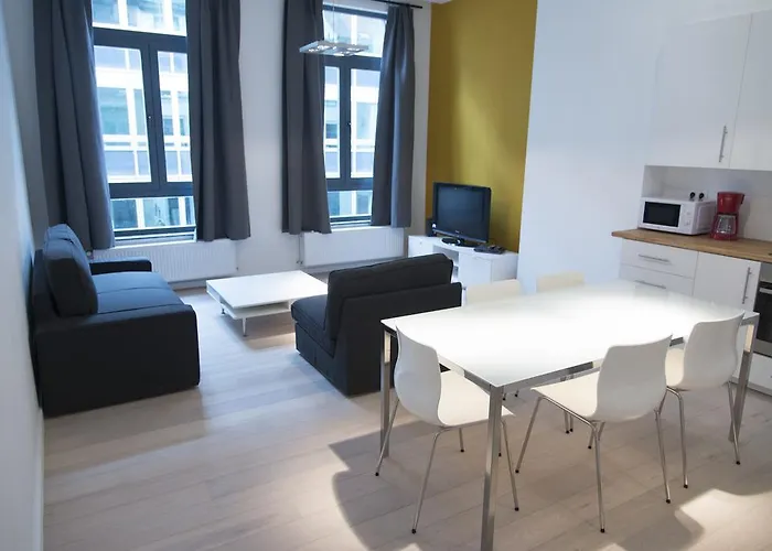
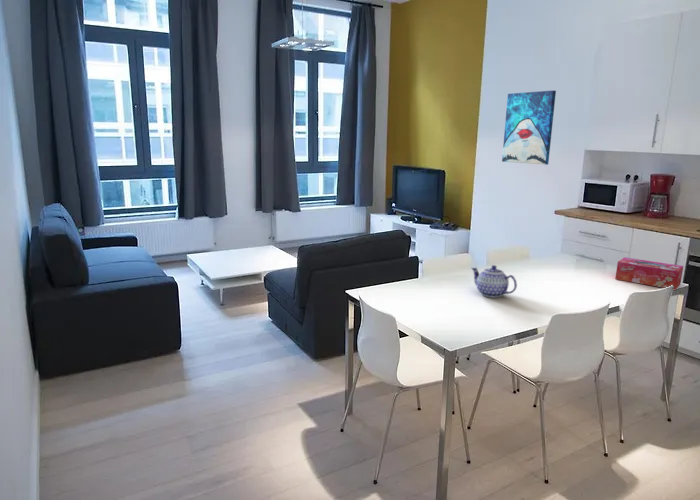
+ wall art [501,89,557,166]
+ teapot [470,264,518,299]
+ tissue box [614,256,684,291]
